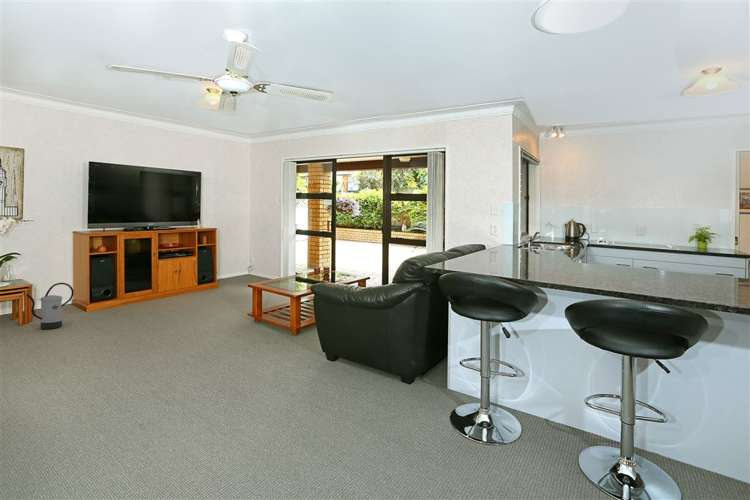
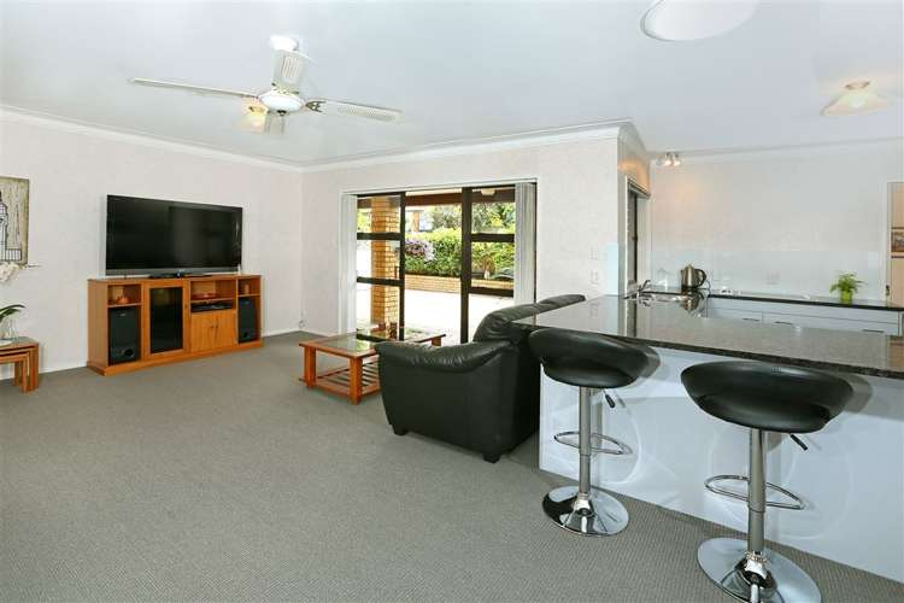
- watering can [25,282,75,330]
